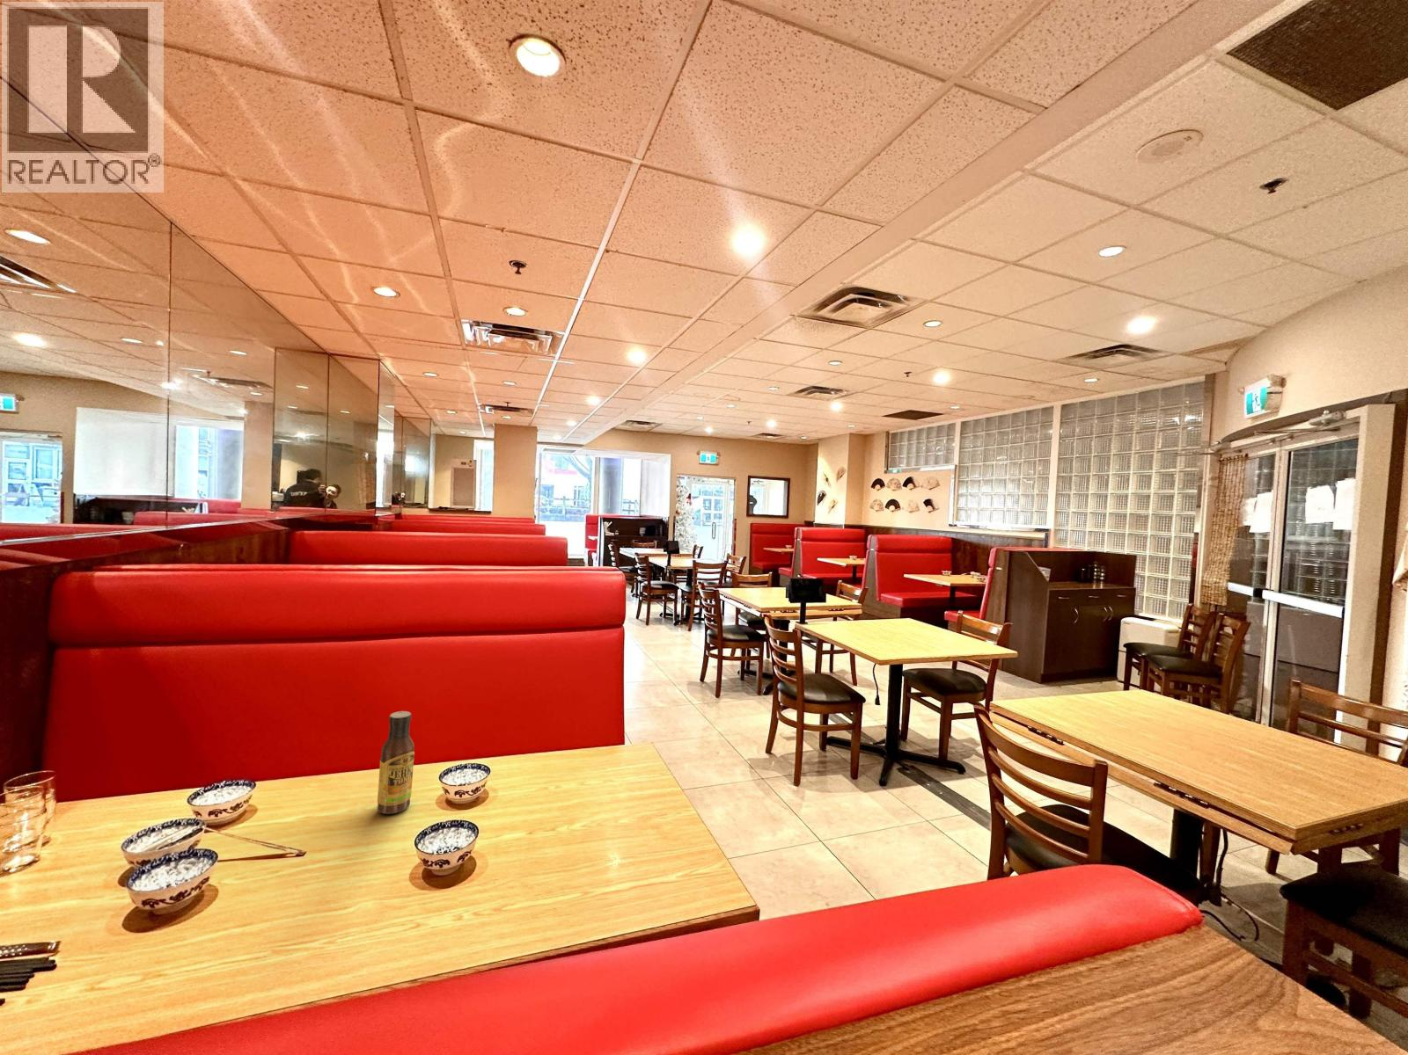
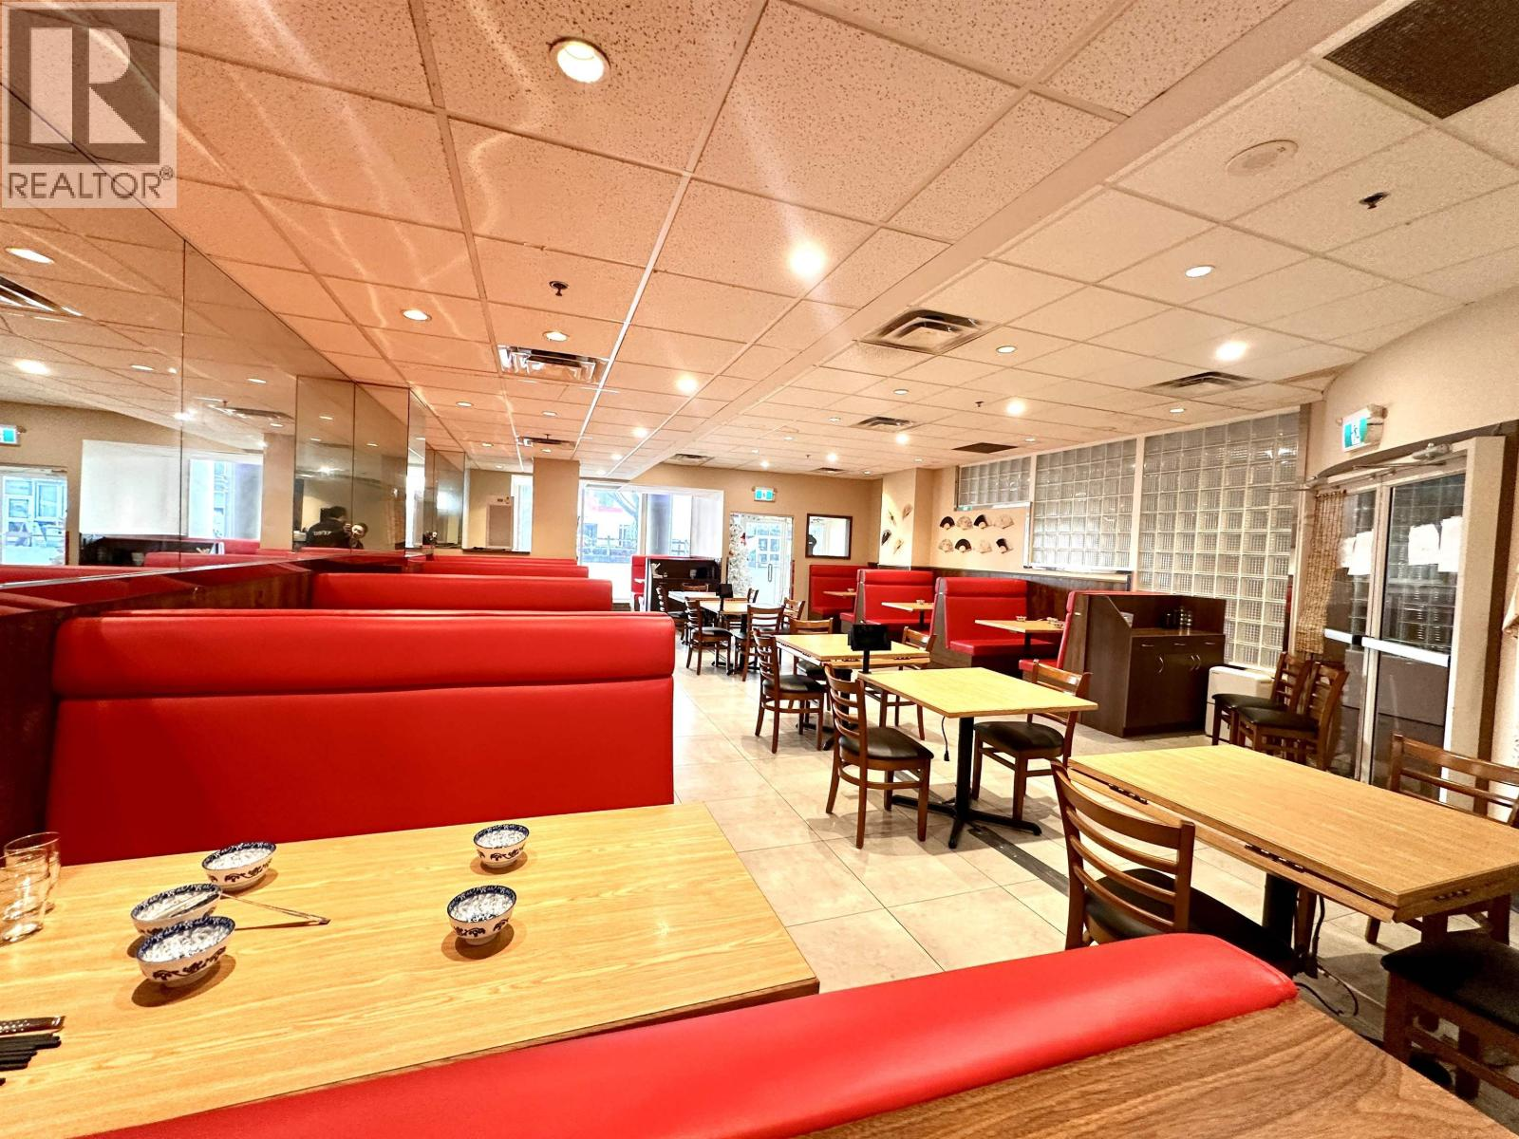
- sauce bottle [377,710,416,815]
